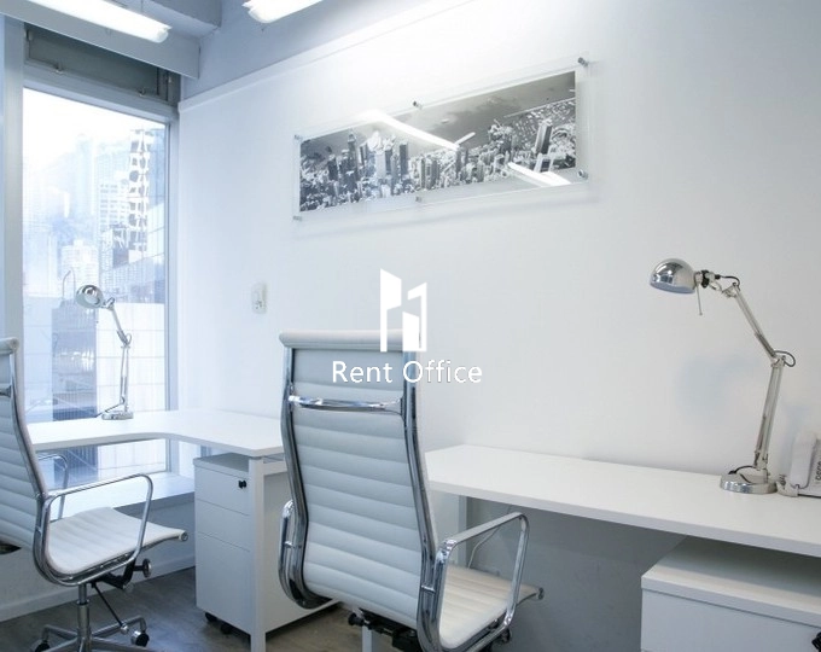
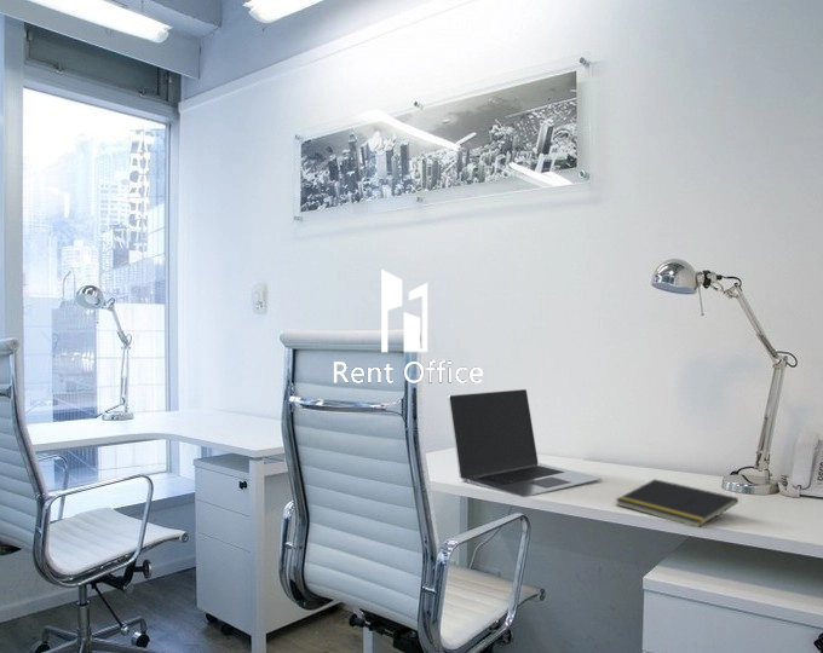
+ notepad [614,478,739,528]
+ laptop [447,388,603,498]
